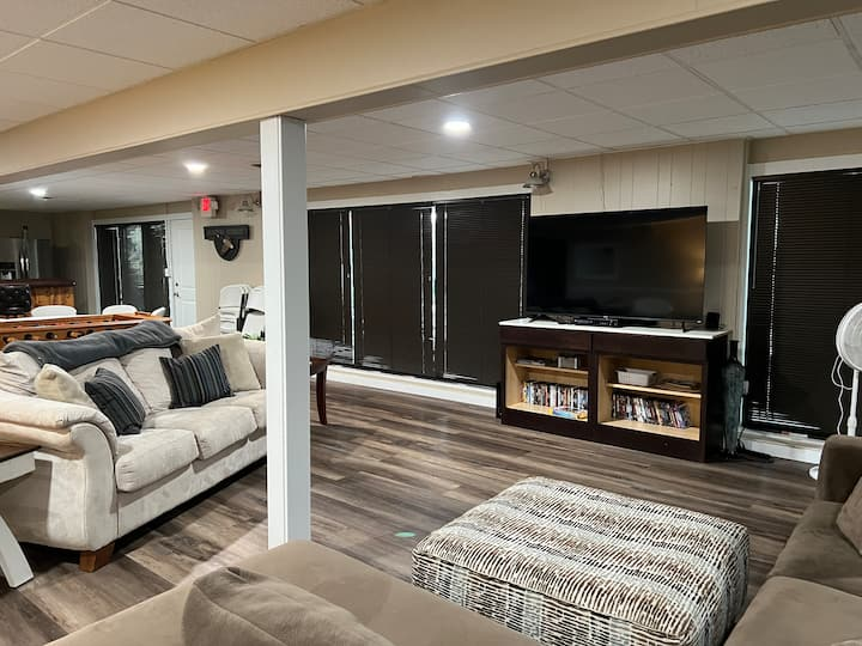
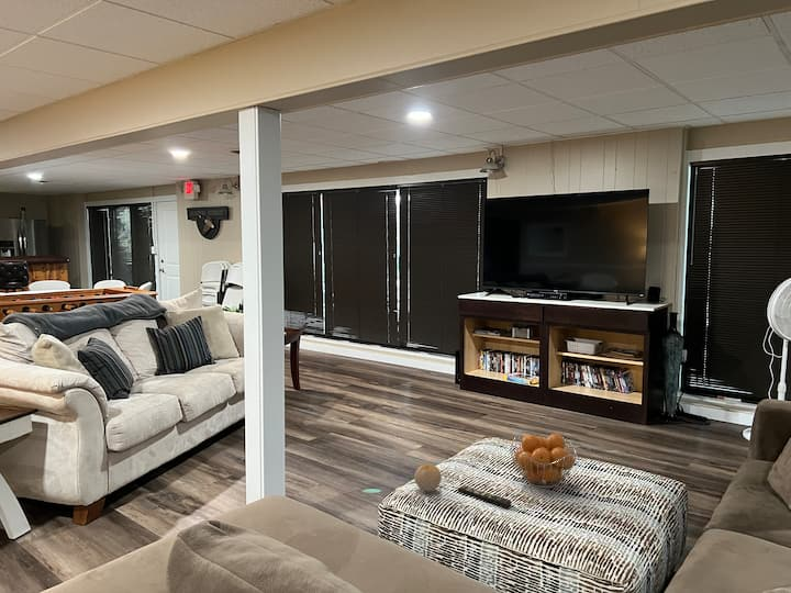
+ fruit [413,463,443,493]
+ remote control [457,484,513,508]
+ fruit basket [509,433,578,490]
